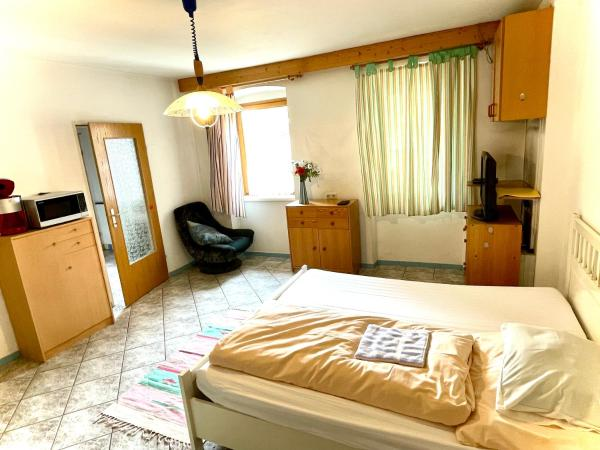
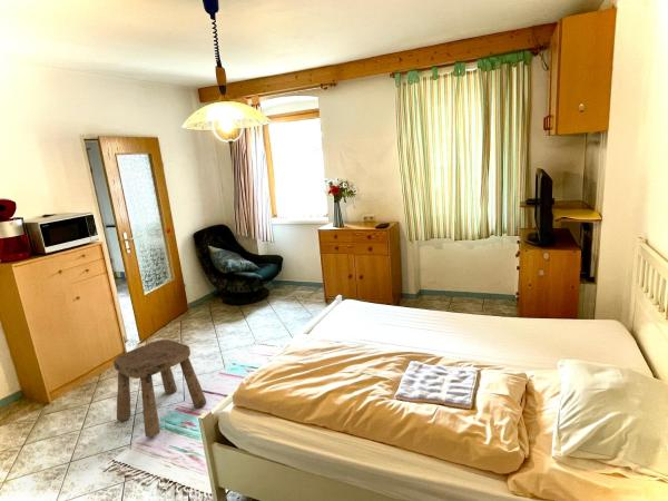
+ stool [112,338,207,439]
